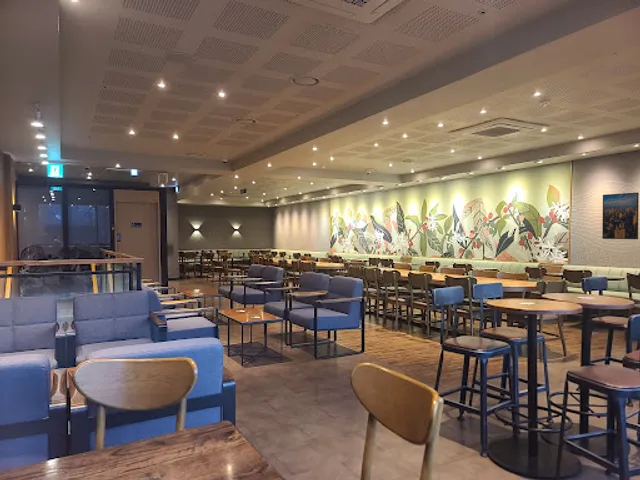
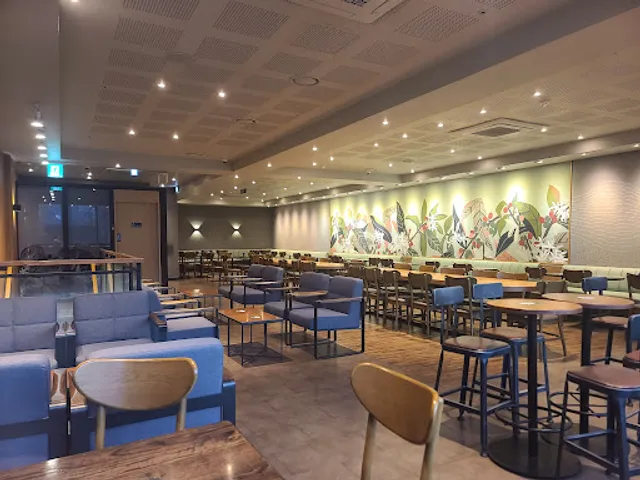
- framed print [601,191,640,240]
